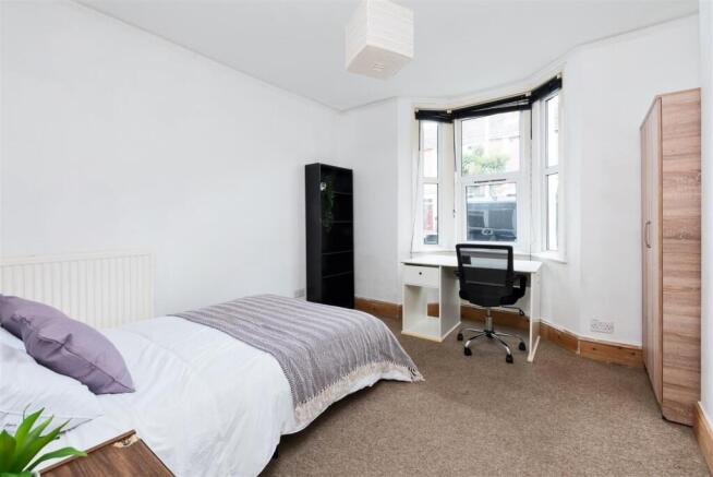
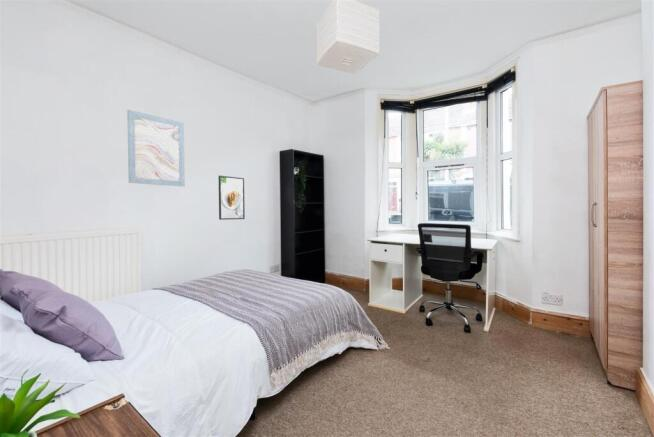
+ wall art [126,109,186,188]
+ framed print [218,175,246,221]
